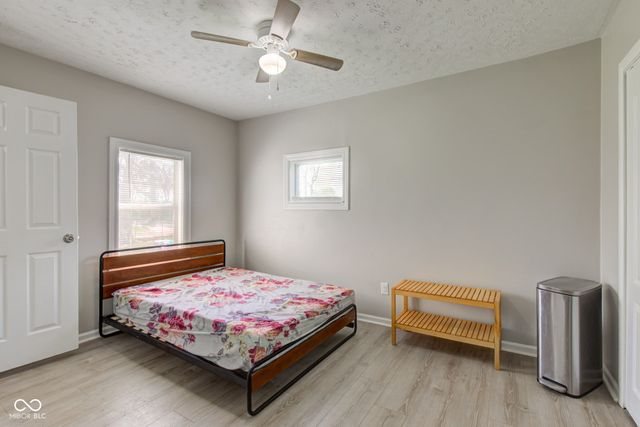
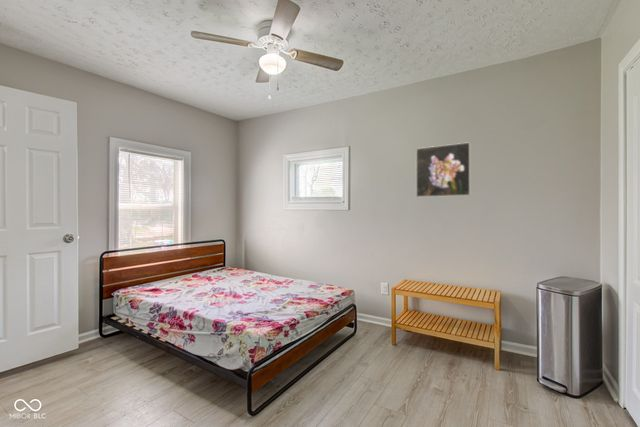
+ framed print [415,141,471,198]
